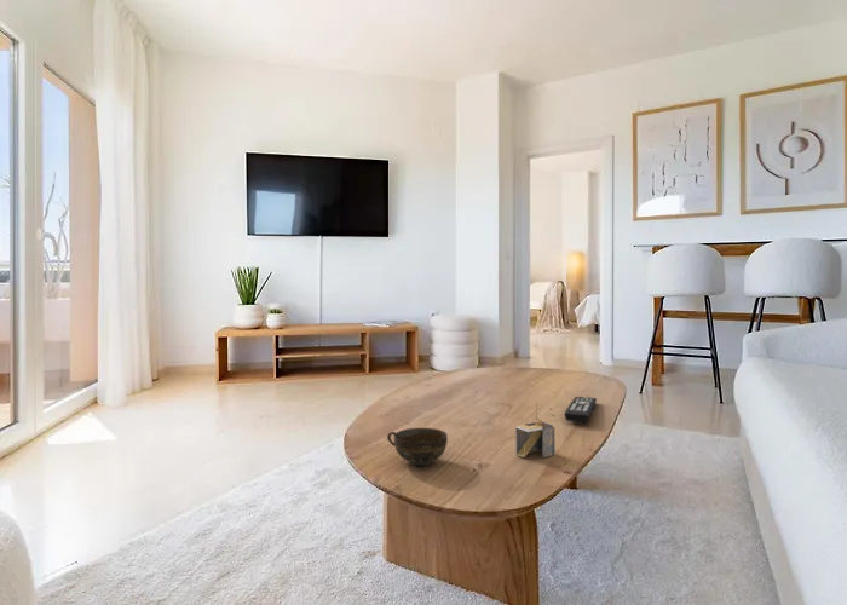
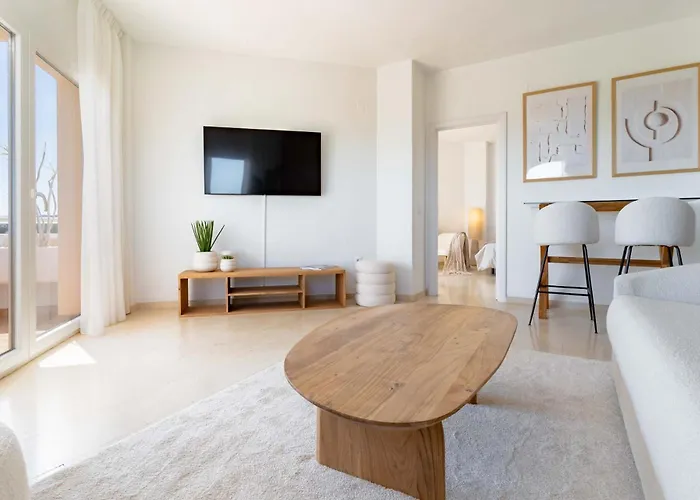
- cup [386,427,449,467]
- remote control [563,396,598,424]
- architectural model [514,401,557,459]
